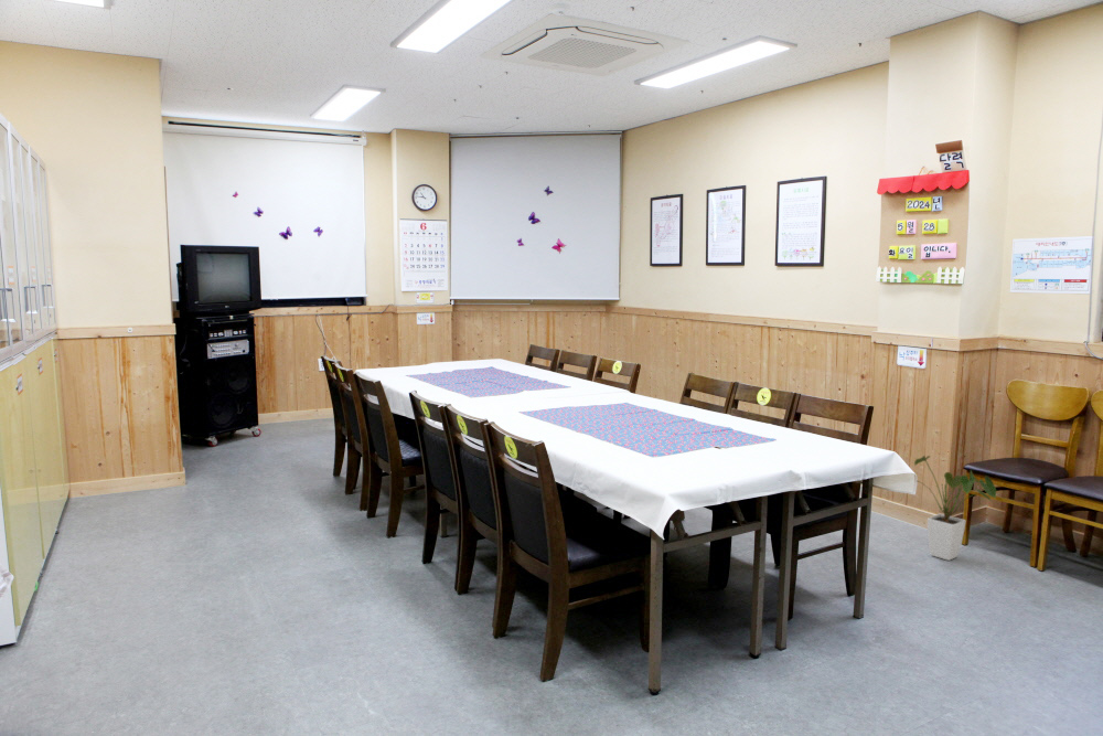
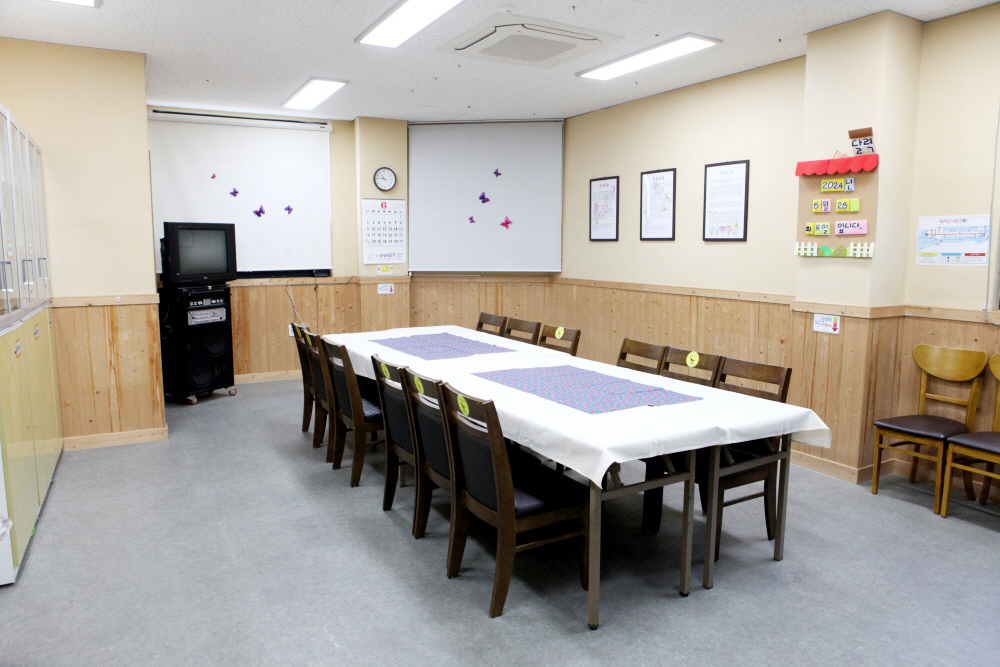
- house plant [913,455,997,562]
